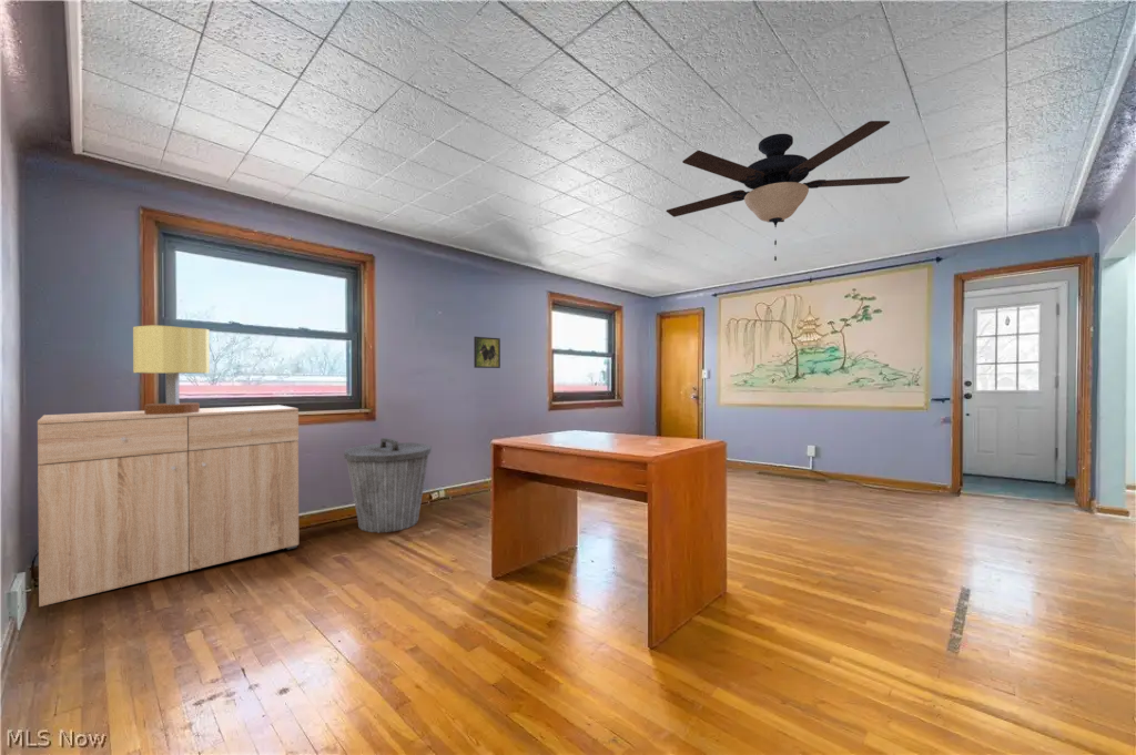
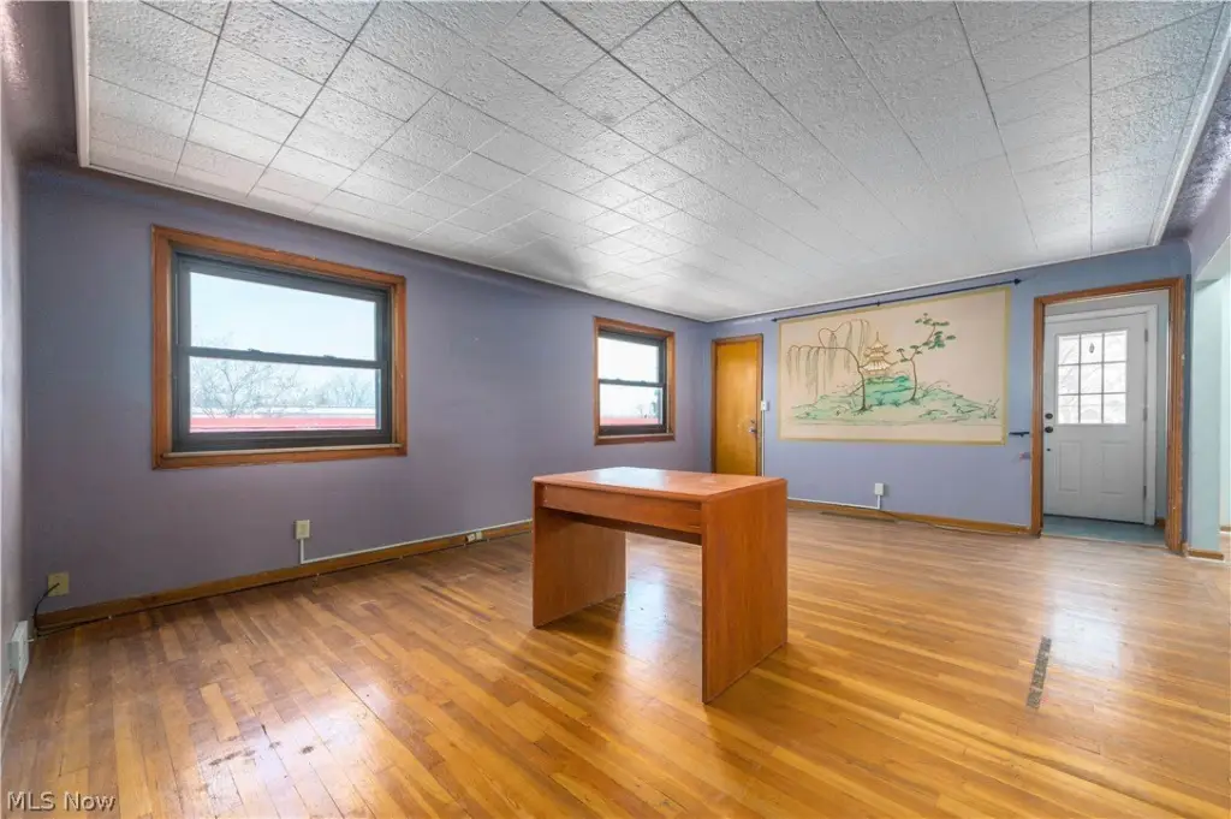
- ceiling fan [666,120,911,262]
- dresser [37,404,300,608]
- table lamp [132,324,211,415]
- trash can [343,437,433,533]
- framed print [473,336,501,369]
